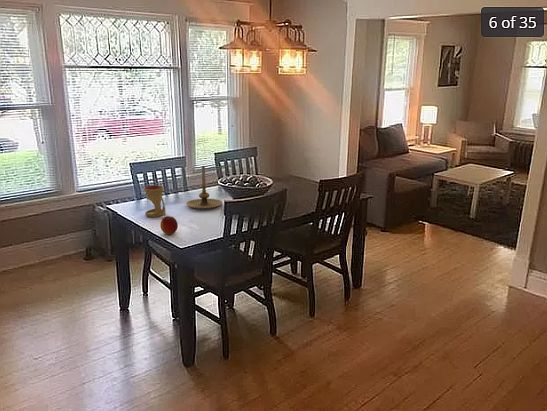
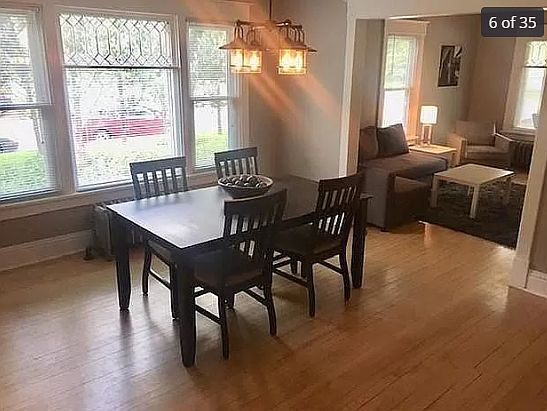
- apple [159,215,179,235]
- oil burner [143,185,166,218]
- candle holder [185,165,223,210]
